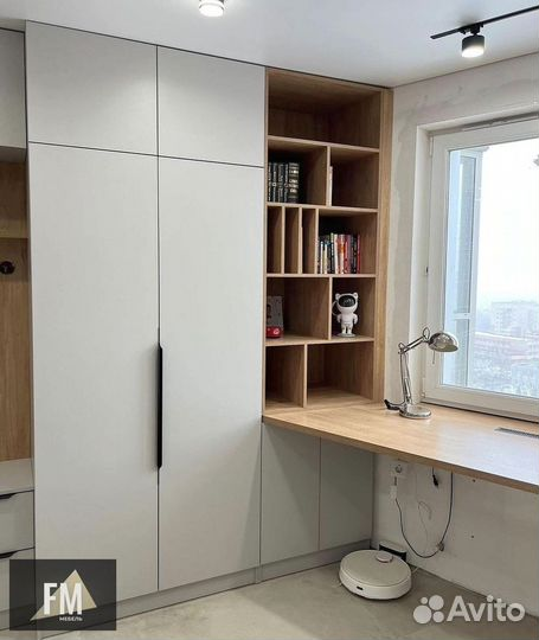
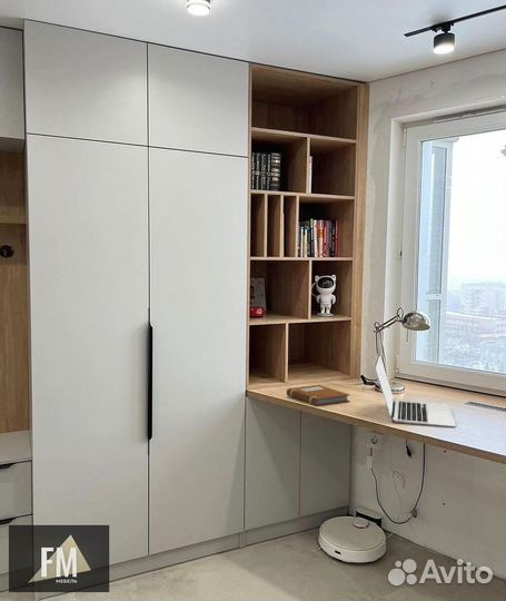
+ laptop [374,352,457,427]
+ notebook [286,384,350,407]
